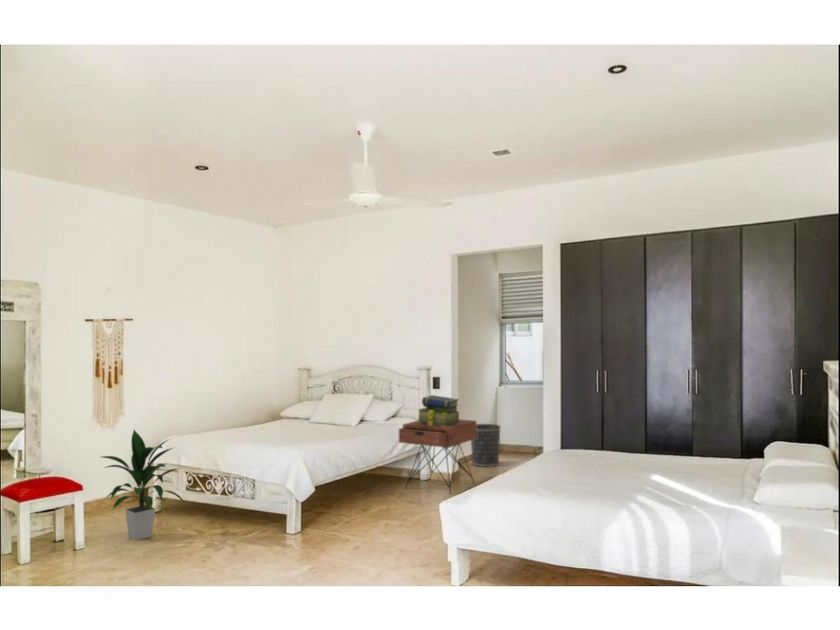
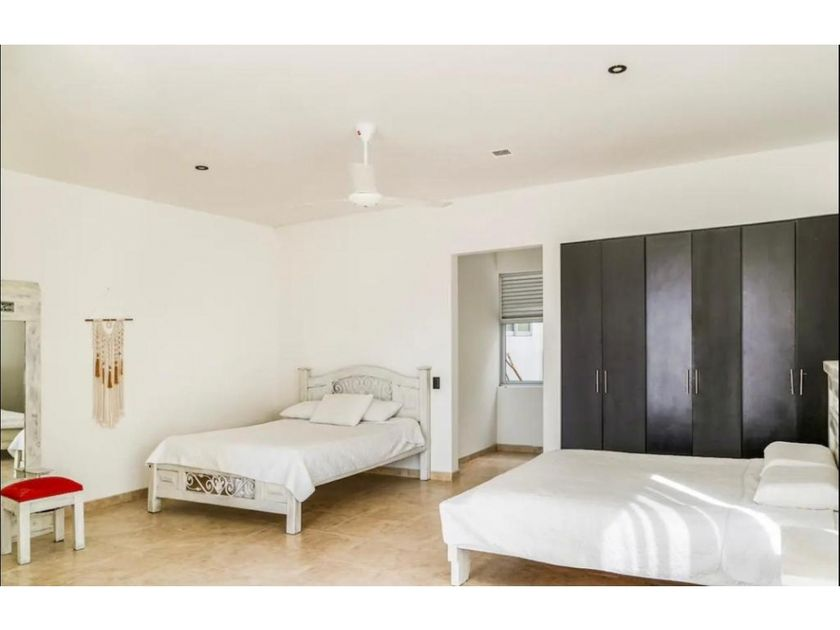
- indoor plant [101,429,185,541]
- stack of books [416,394,460,427]
- wastebasket [470,423,501,468]
- nightstand [398,418,477,496]
